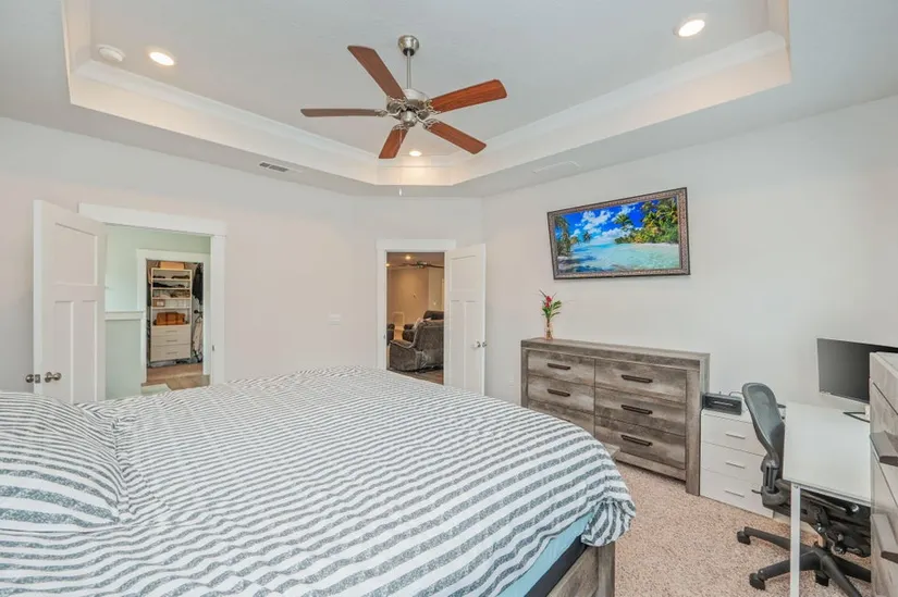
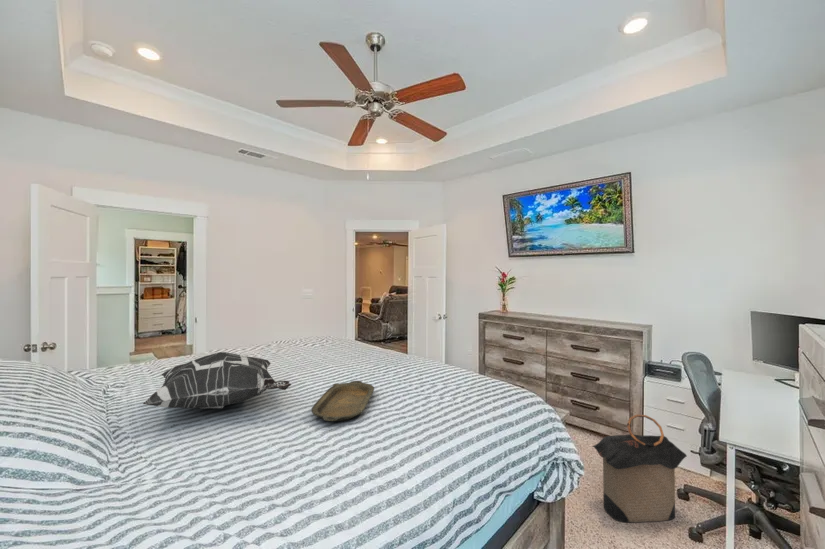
+ decorative pillow [142,351,292,410]
+ serving tray [310,380,375,422]
+ laundry hamper [591,413,688,523]
